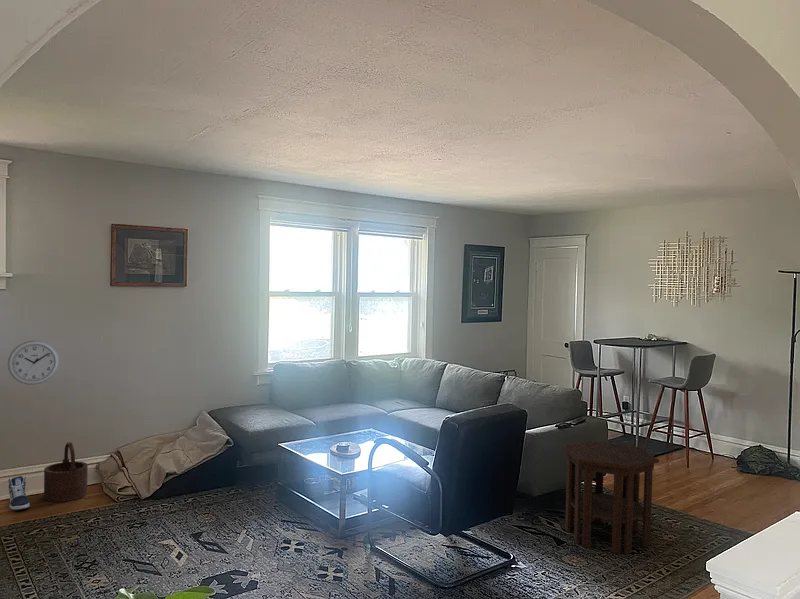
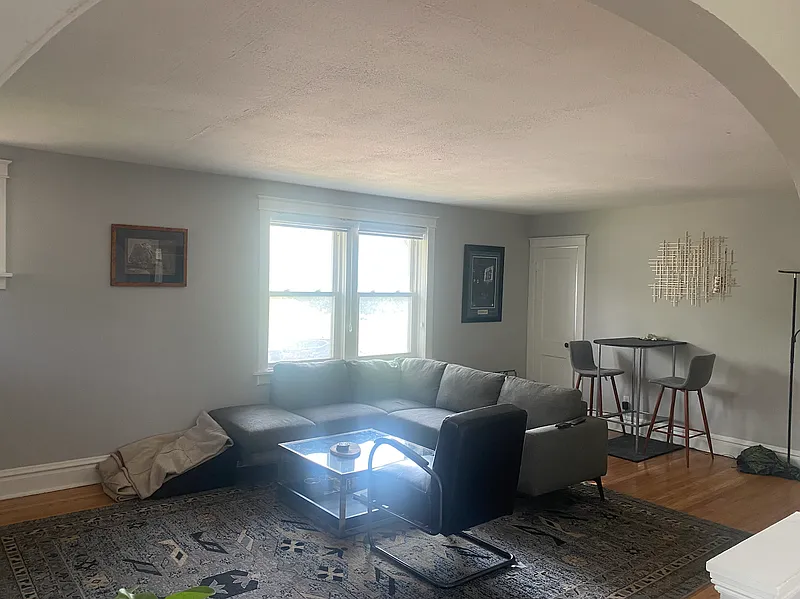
- wall clock [7,339,60,386]
- sneaker [7,475,31,511]
- wooden bucket [43,441,89,503]
- side table [562,440,660,555]
